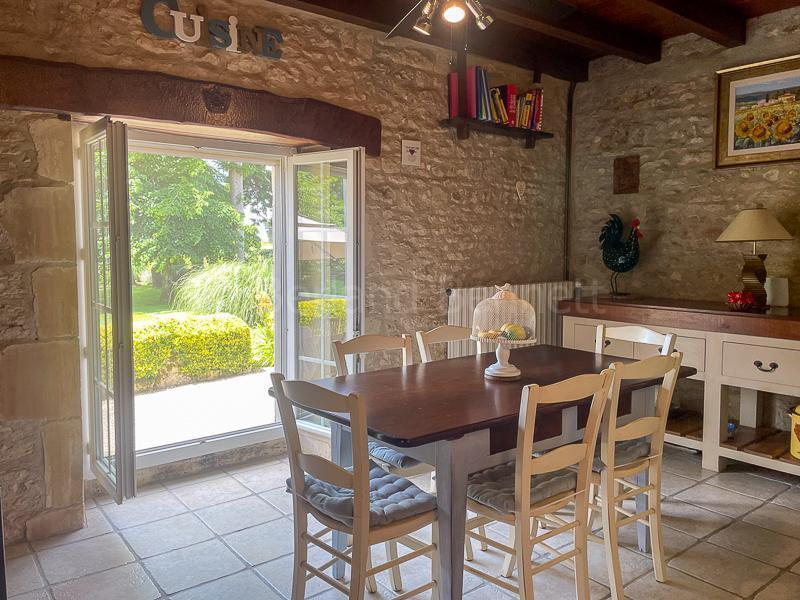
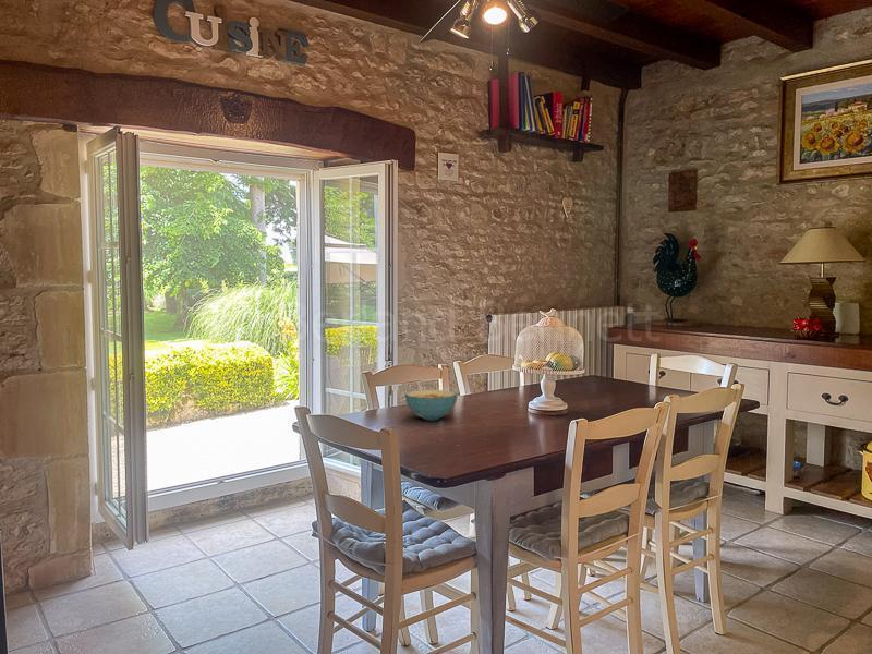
+ cereal bowl [404,389,458,422]
